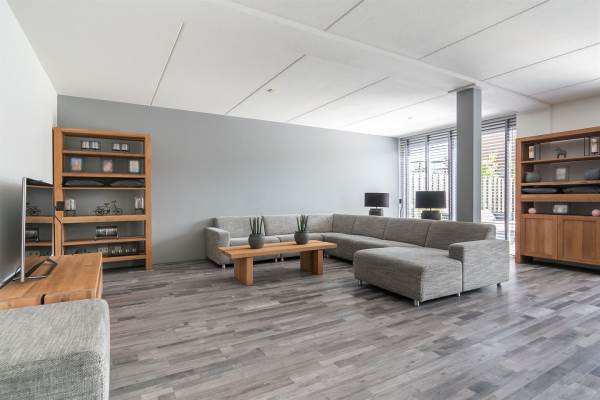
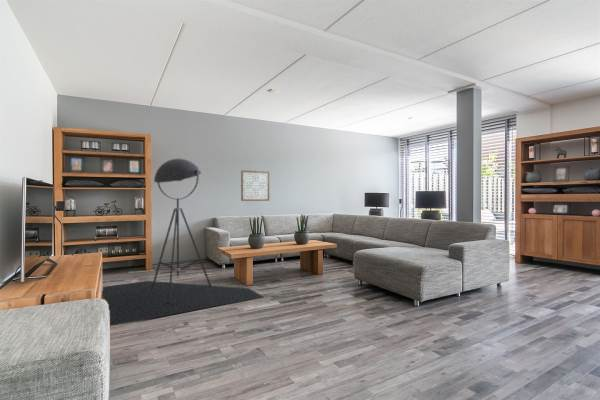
+ floor lamp [101,158,265,327]
+ wall art [240,169,270,202]
